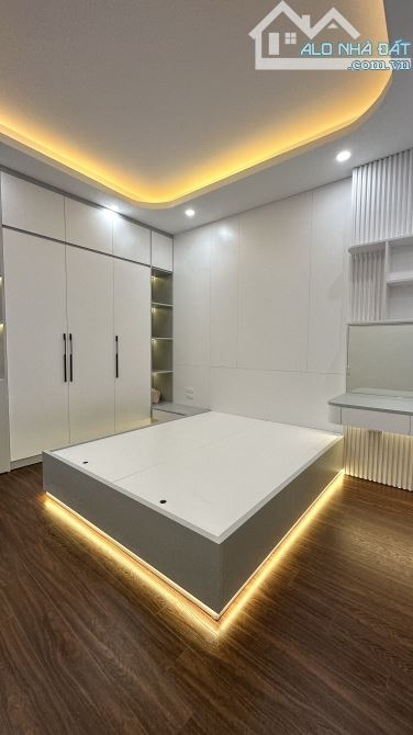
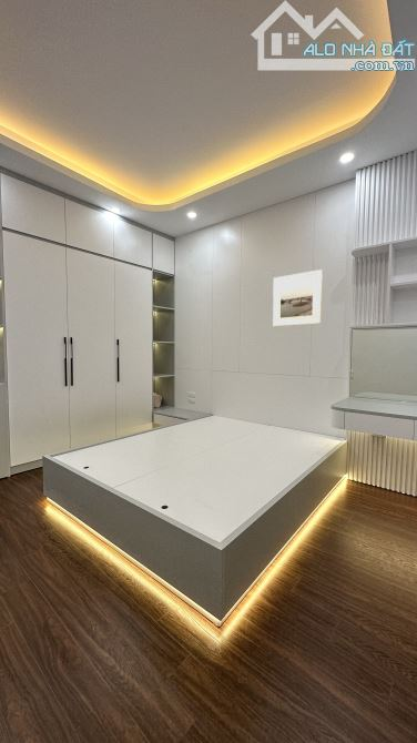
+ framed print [272,268,324,327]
